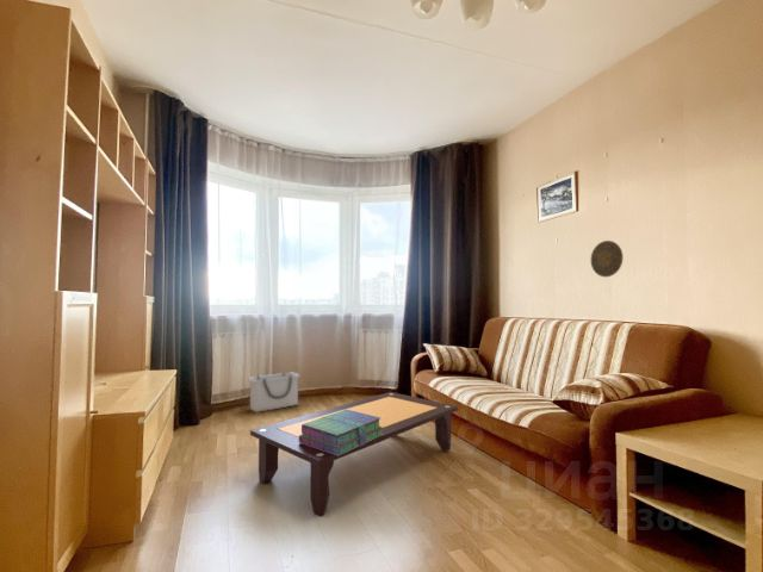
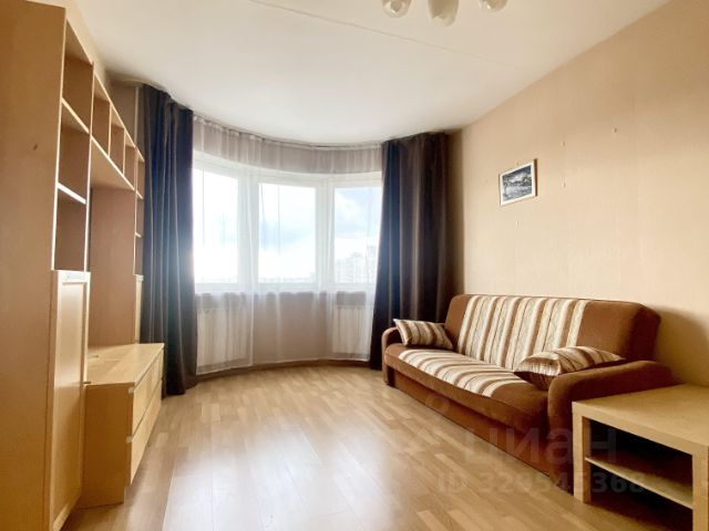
- stack of books [299,410,383,456]
- decorative plate [590,240,624,278]
- storage bin [248,372,300,414]
- coffee table [249,391,459,518]
